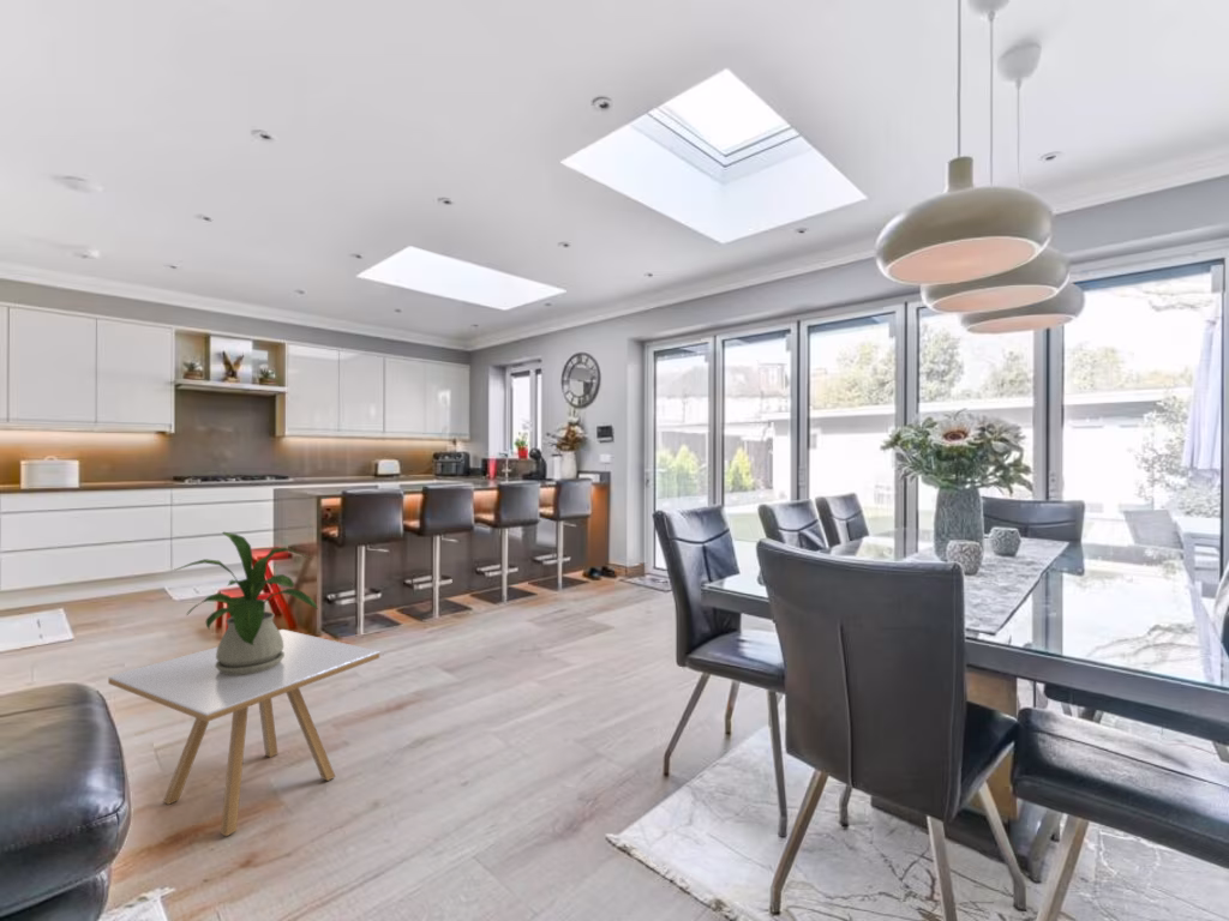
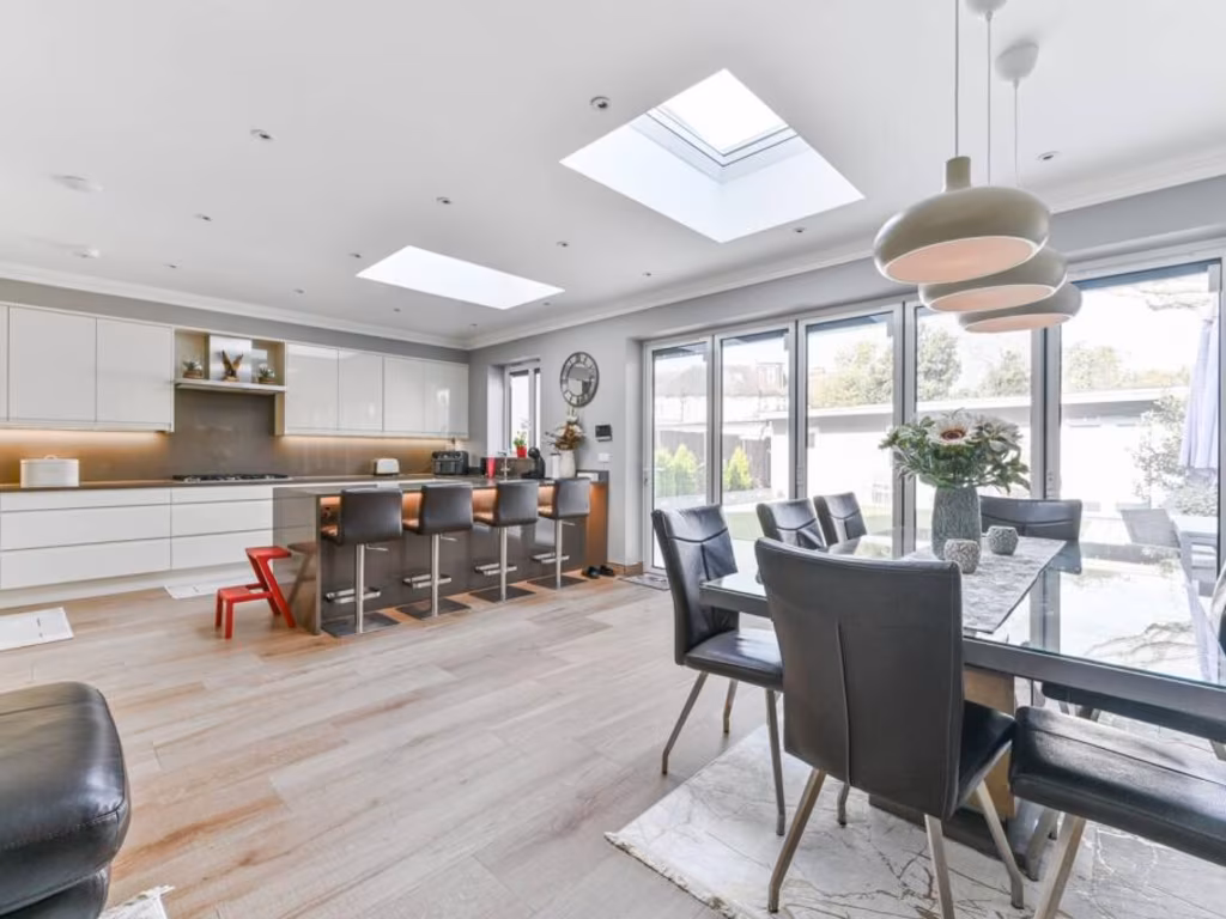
- side table [107,628,380,837]
- house plant [172,530,319,675]
